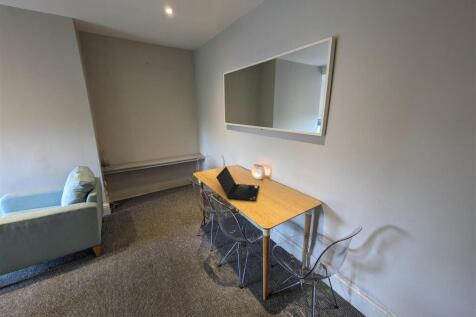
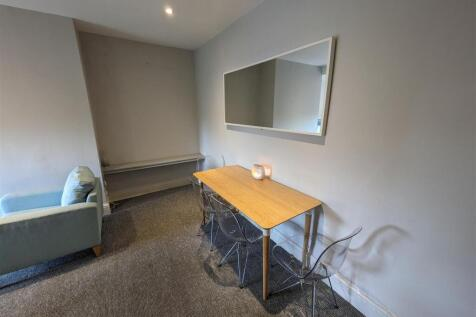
- laptop computer [215,166,260,202]
